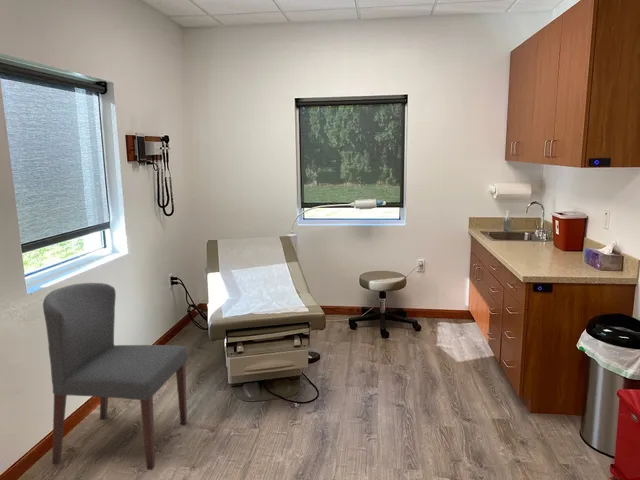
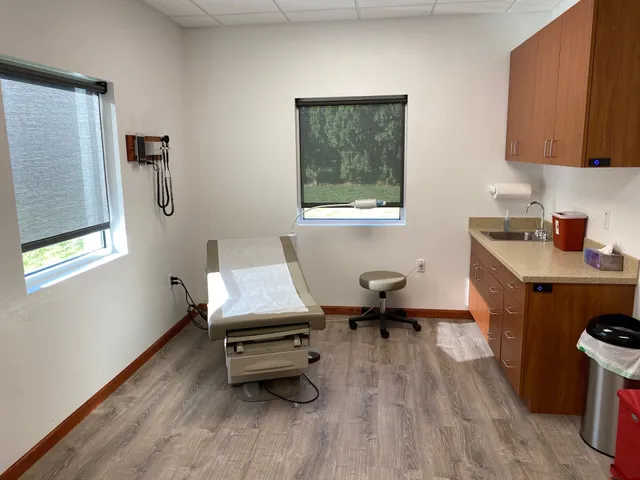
- chair [42,282,188,471]
